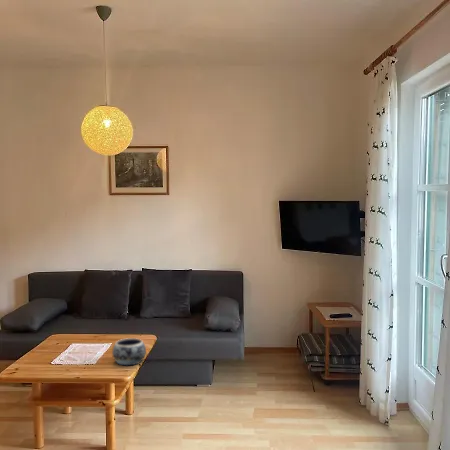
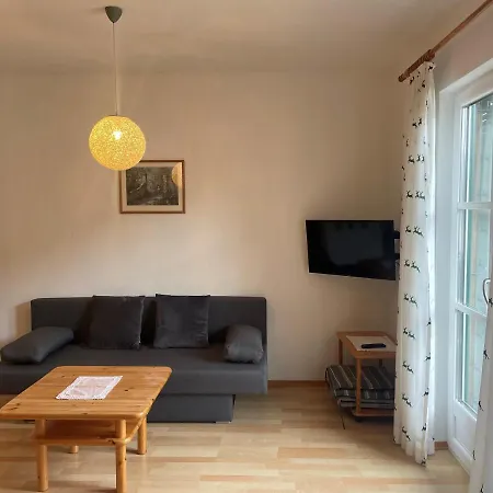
- decorative bowl [111,337,147,367]
